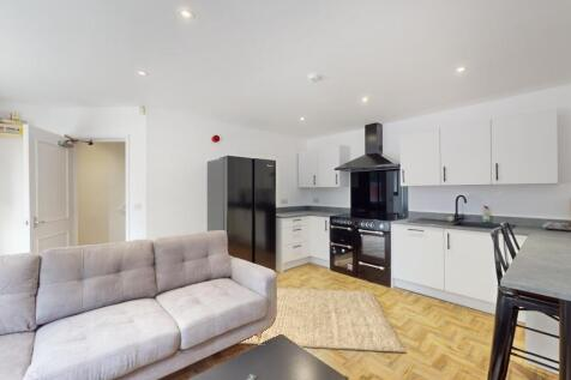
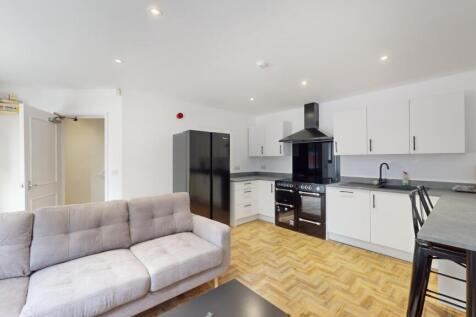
- rug [240,286,407,354]
